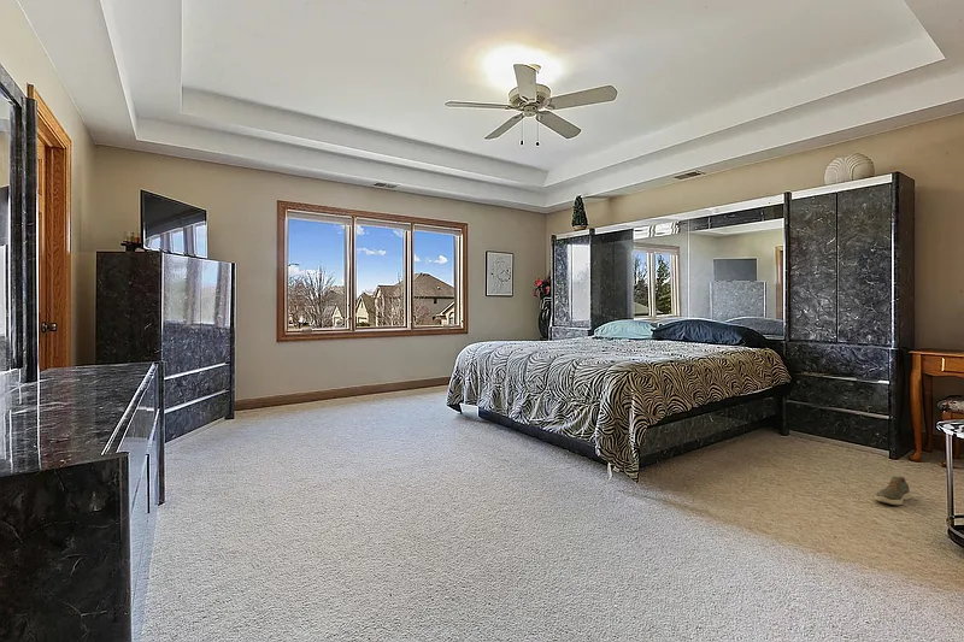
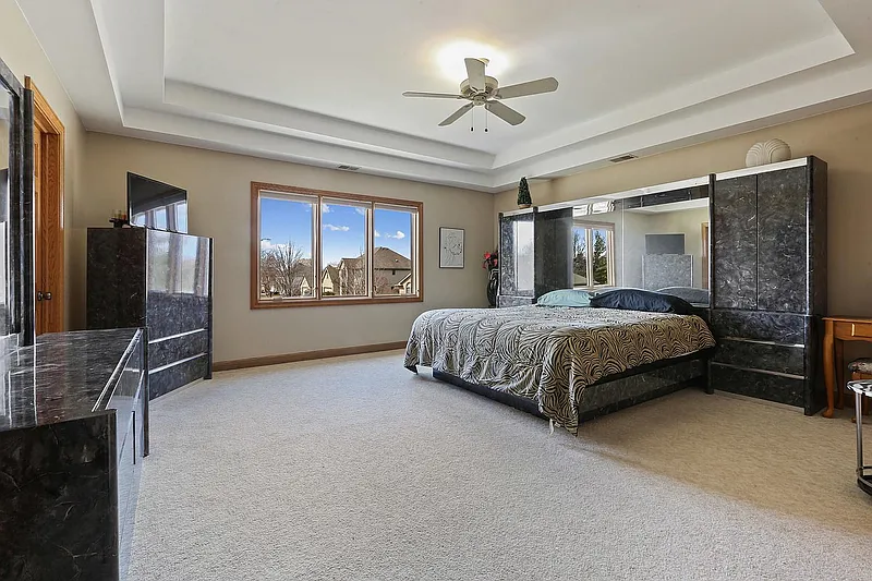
- shoe [874,476,912,506]
